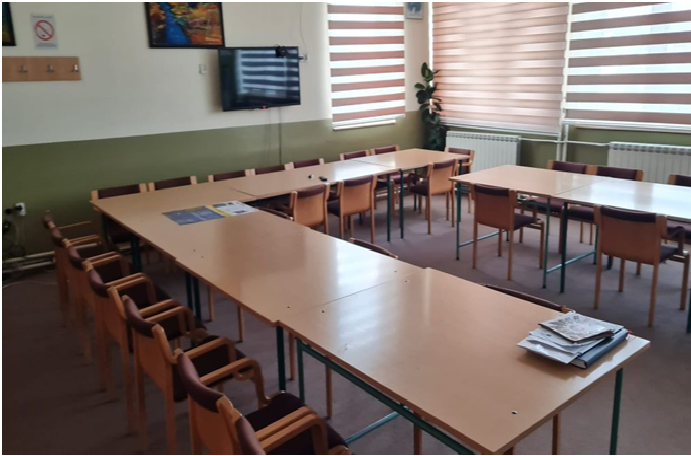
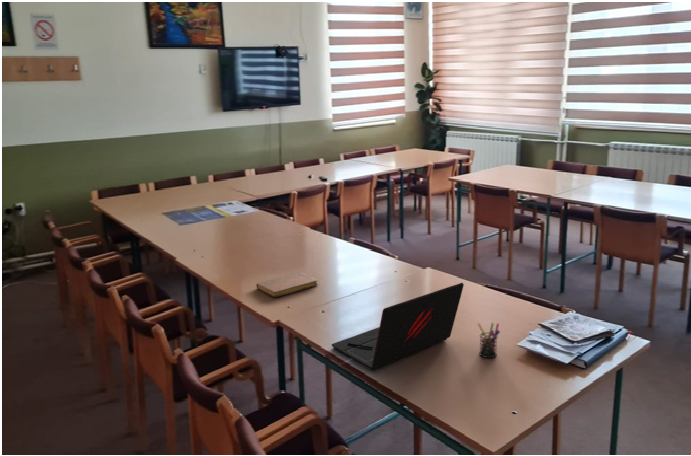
+ laptop [331,282,465,371]
+ pen holder [477,322,501,359]
+ notebook [255,272,319,298]
